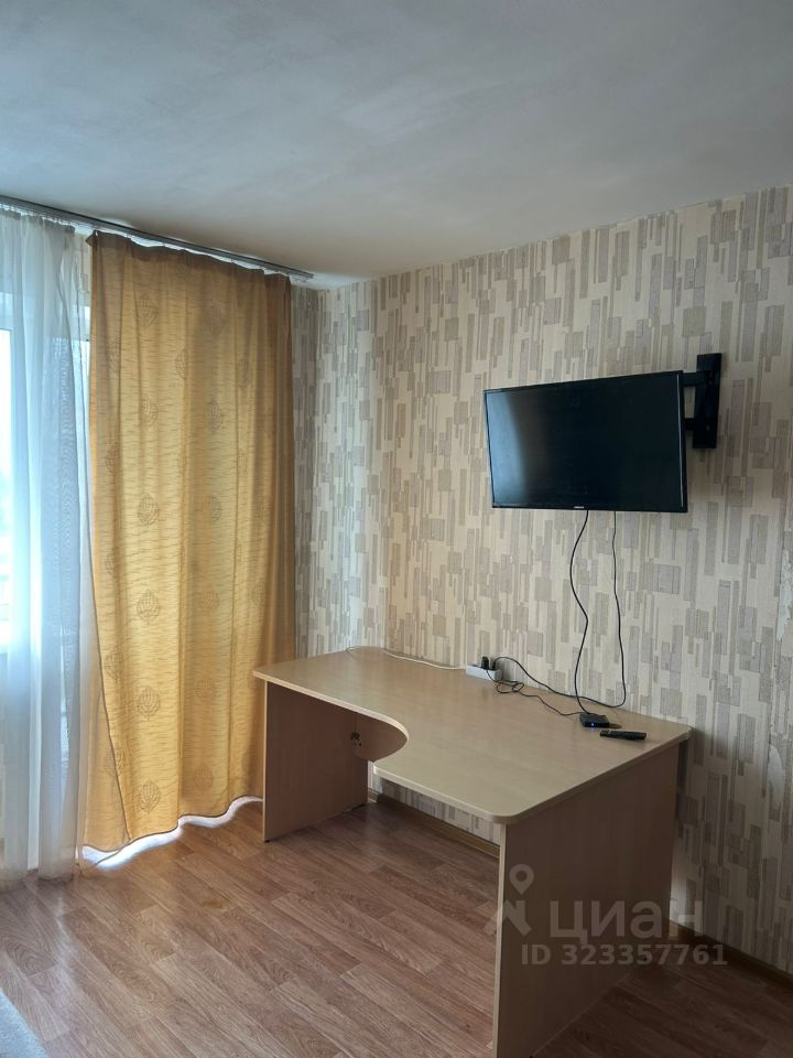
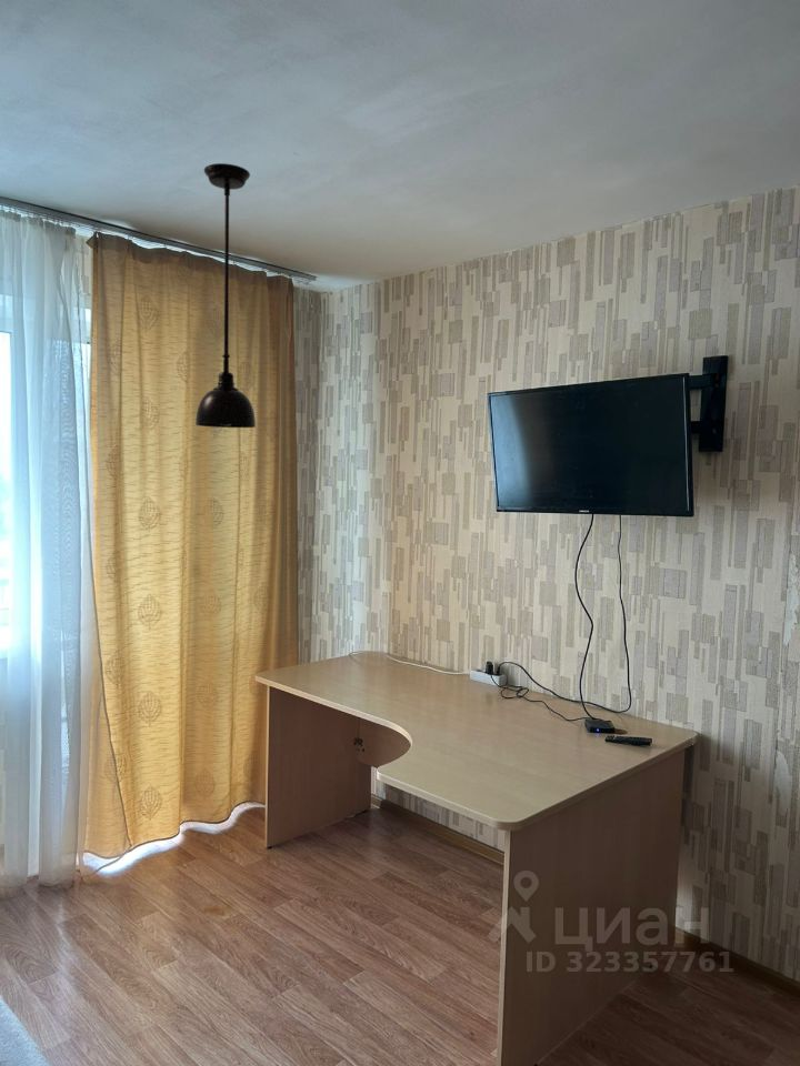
+ light fixture [194,162,257,429]
